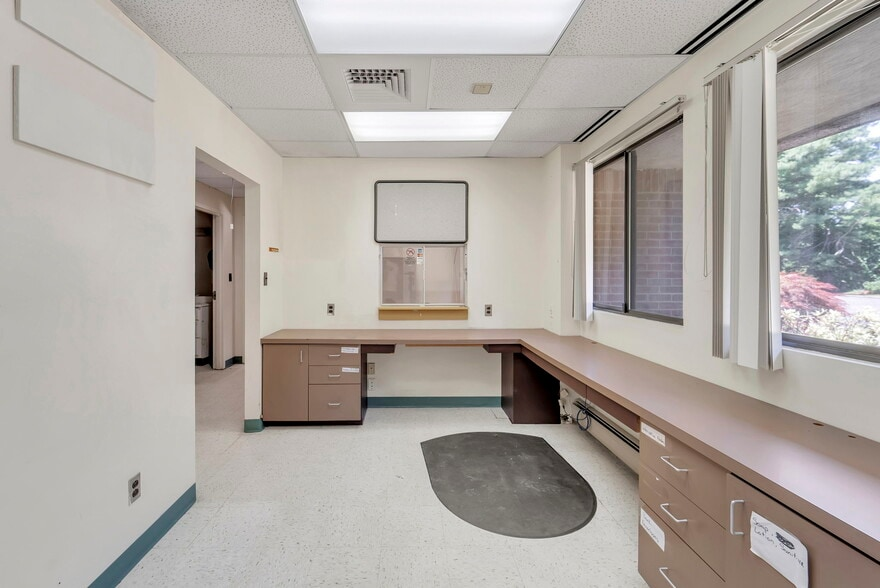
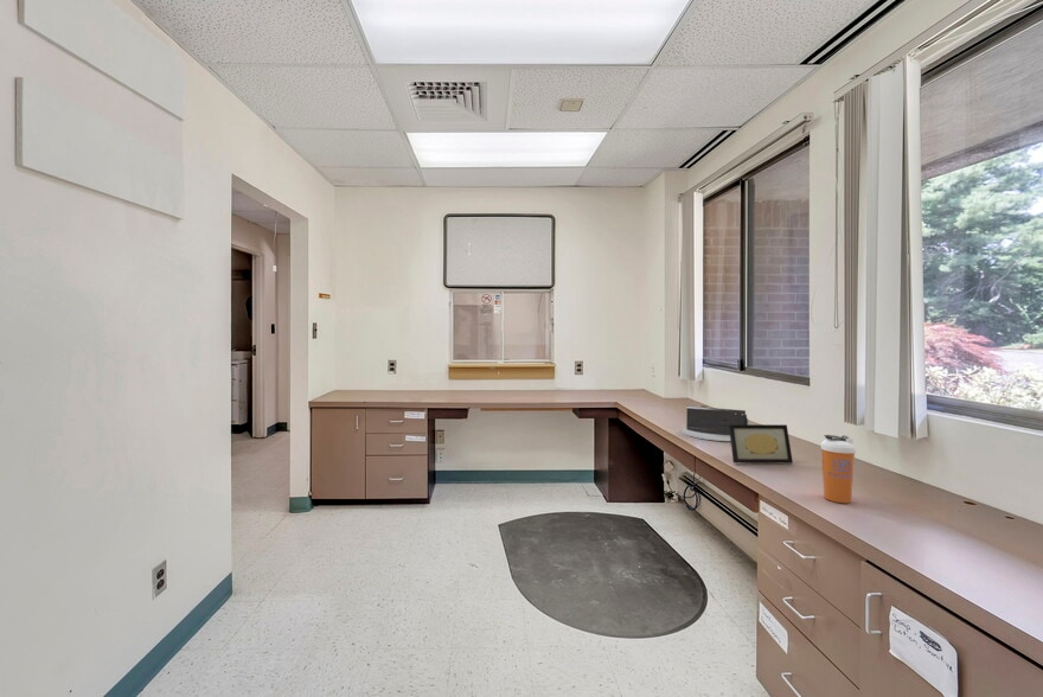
+ shaker bottle [820,434,857,504]
+ desk organizer [680,405,749,442]
+ picture frame [729,423,794,465]
